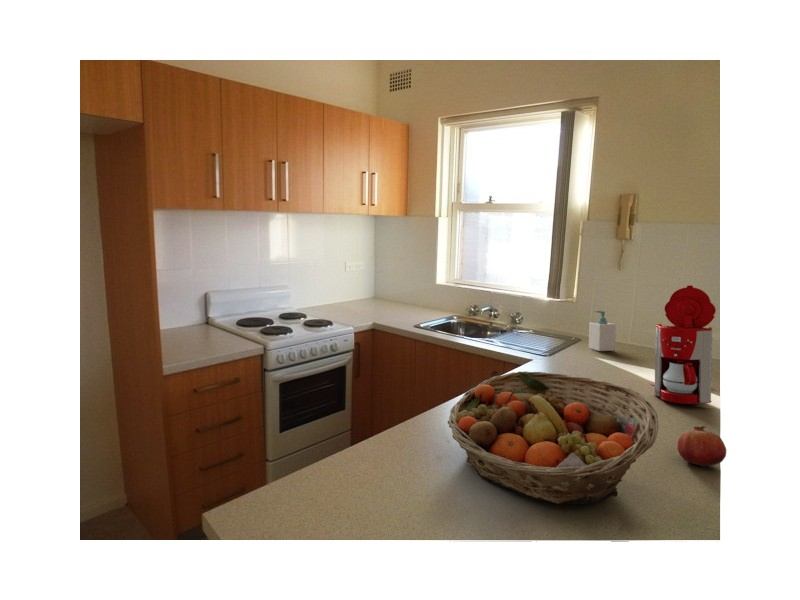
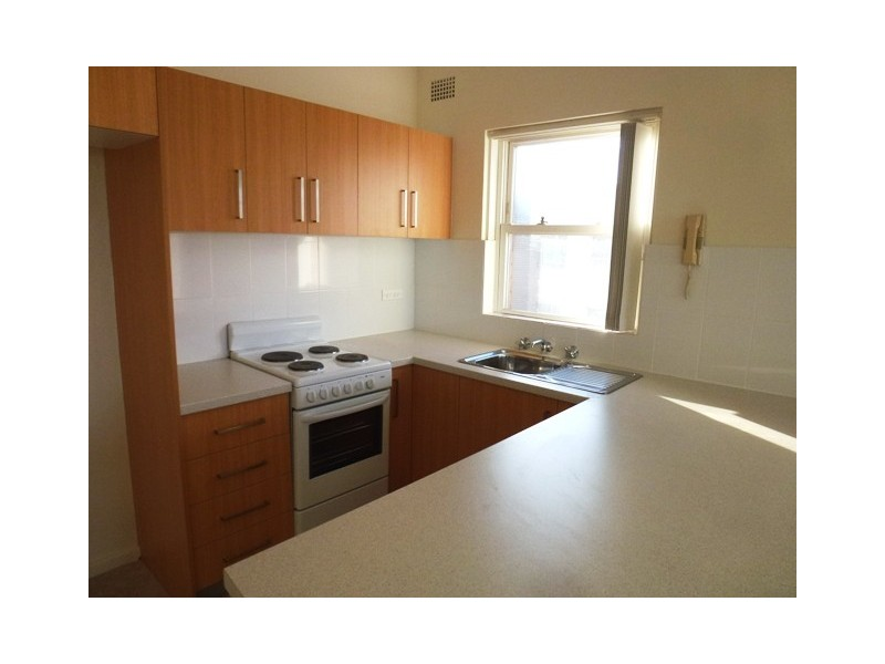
- soap bottle [588,309,617,352]
- coffee maker [648,284,717,405]
- fruit basket [447,370,659,505]
- fruit [676,425,727,468]
